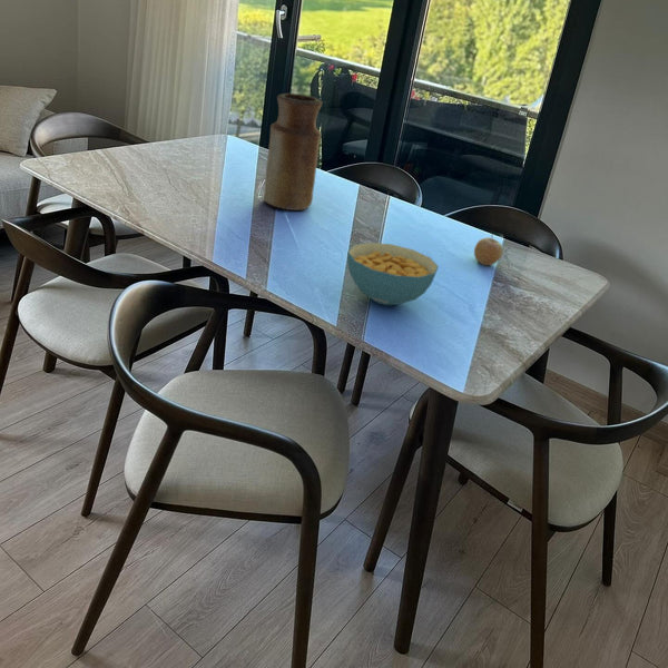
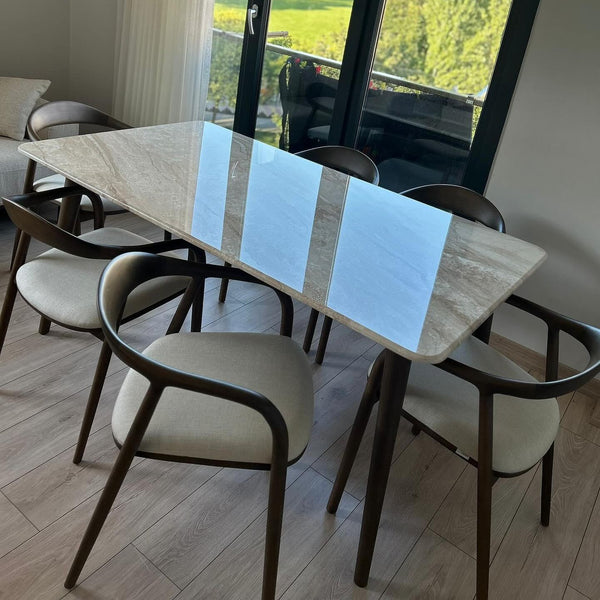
- vase [263,92,324,212]
- cereal bowl [346,242,440,306]
- fruit [473,234,504,266]
